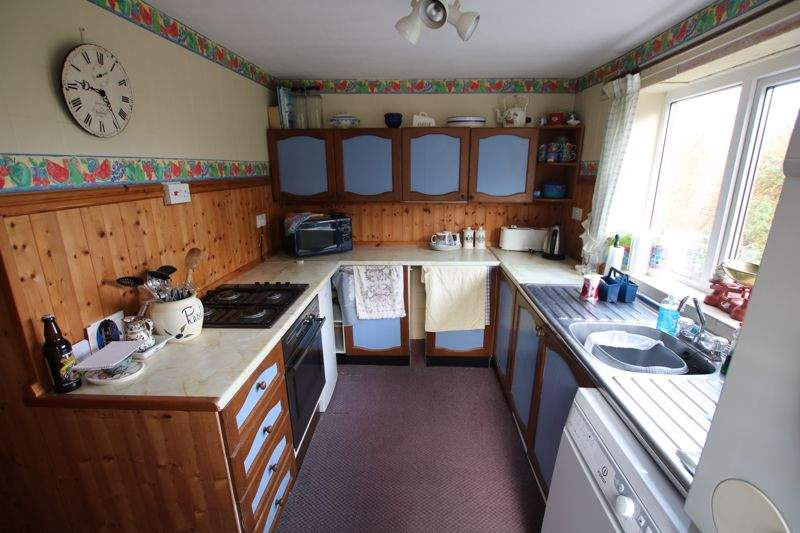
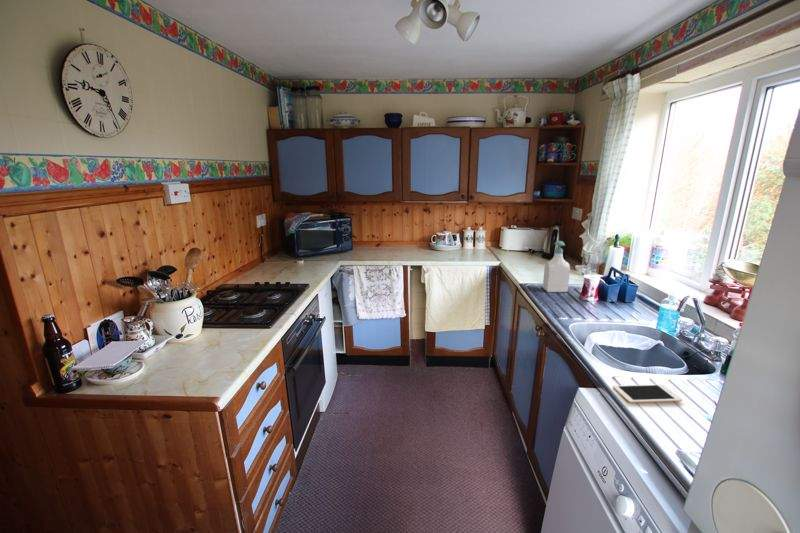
+ soap bottle [542,240,571,293]
+ cell phone [612,384,684,404]
